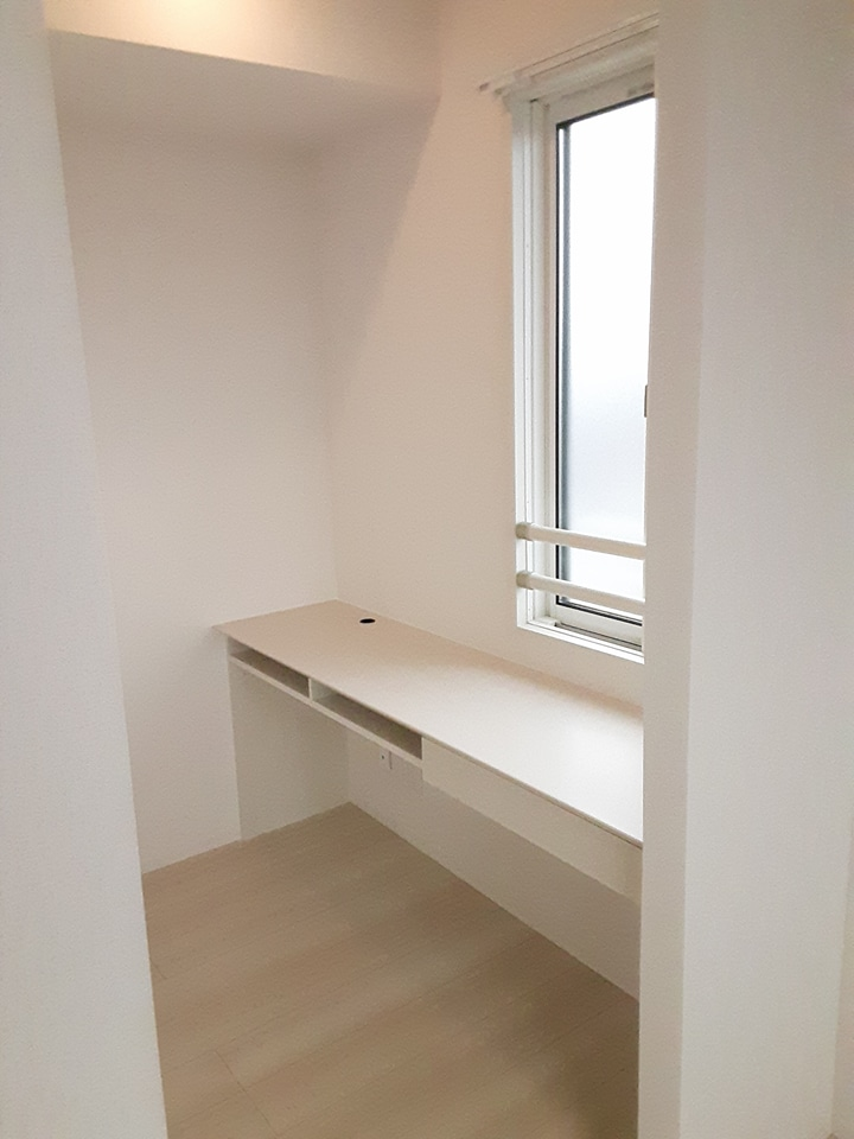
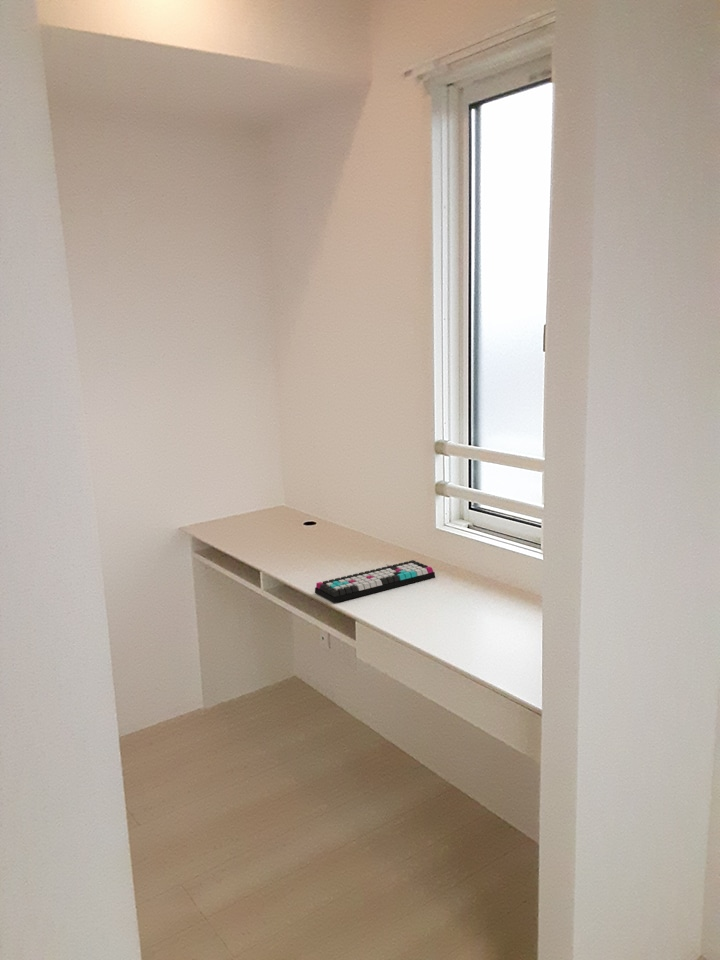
+ keyboard [314,559,436,604]
